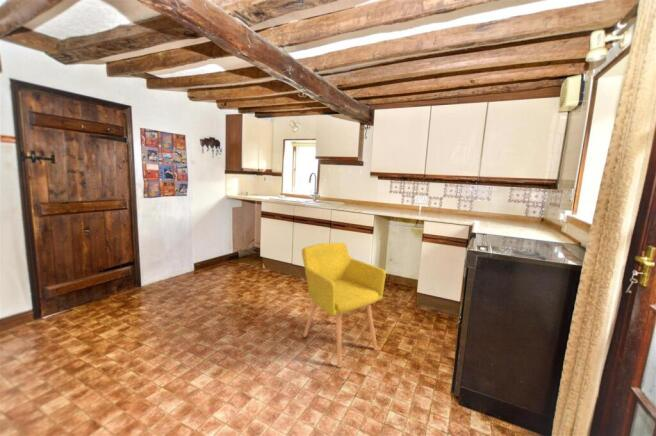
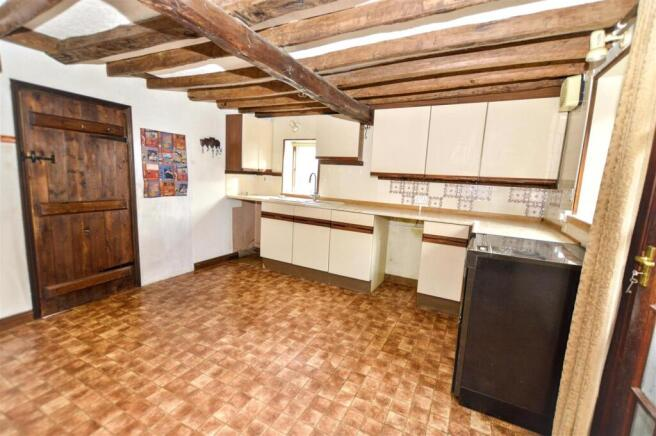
- chair [301,242,387,369]
